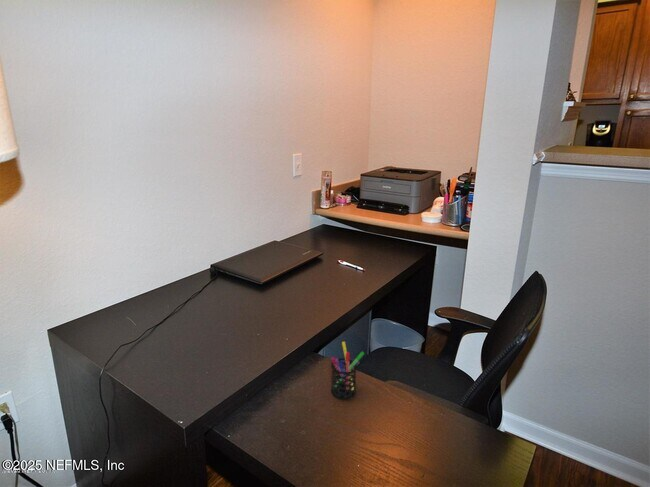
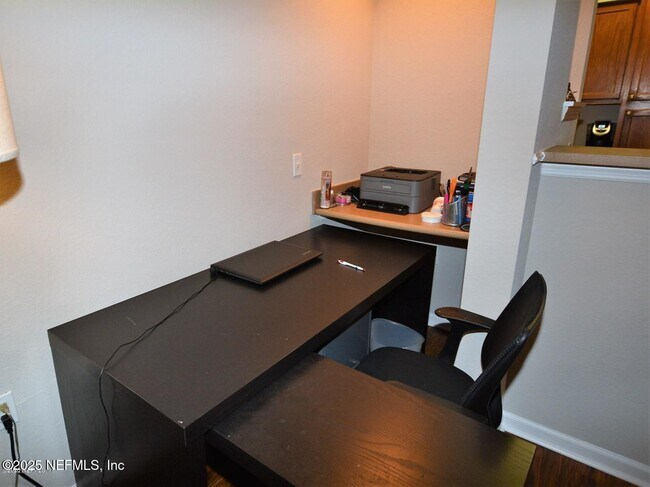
- pen holder [330,341,365,400]
